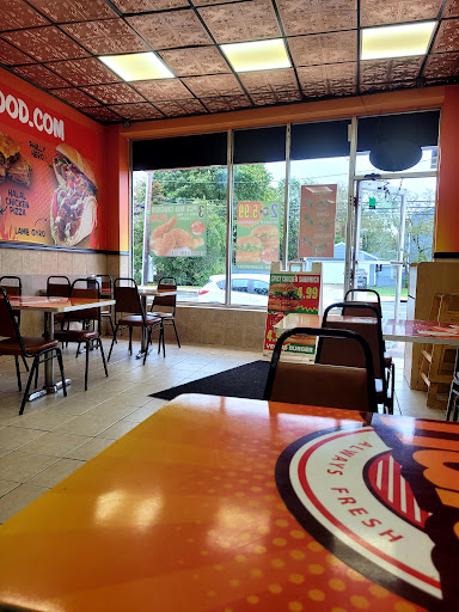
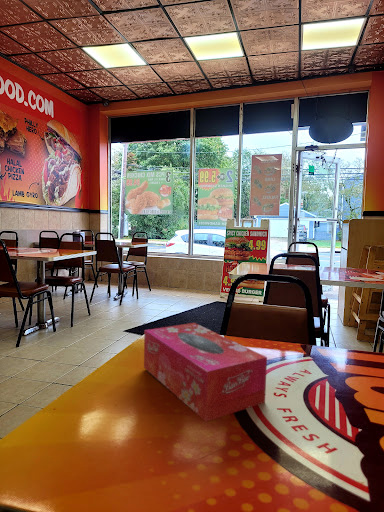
+ tissue box [143,322,268,422]
